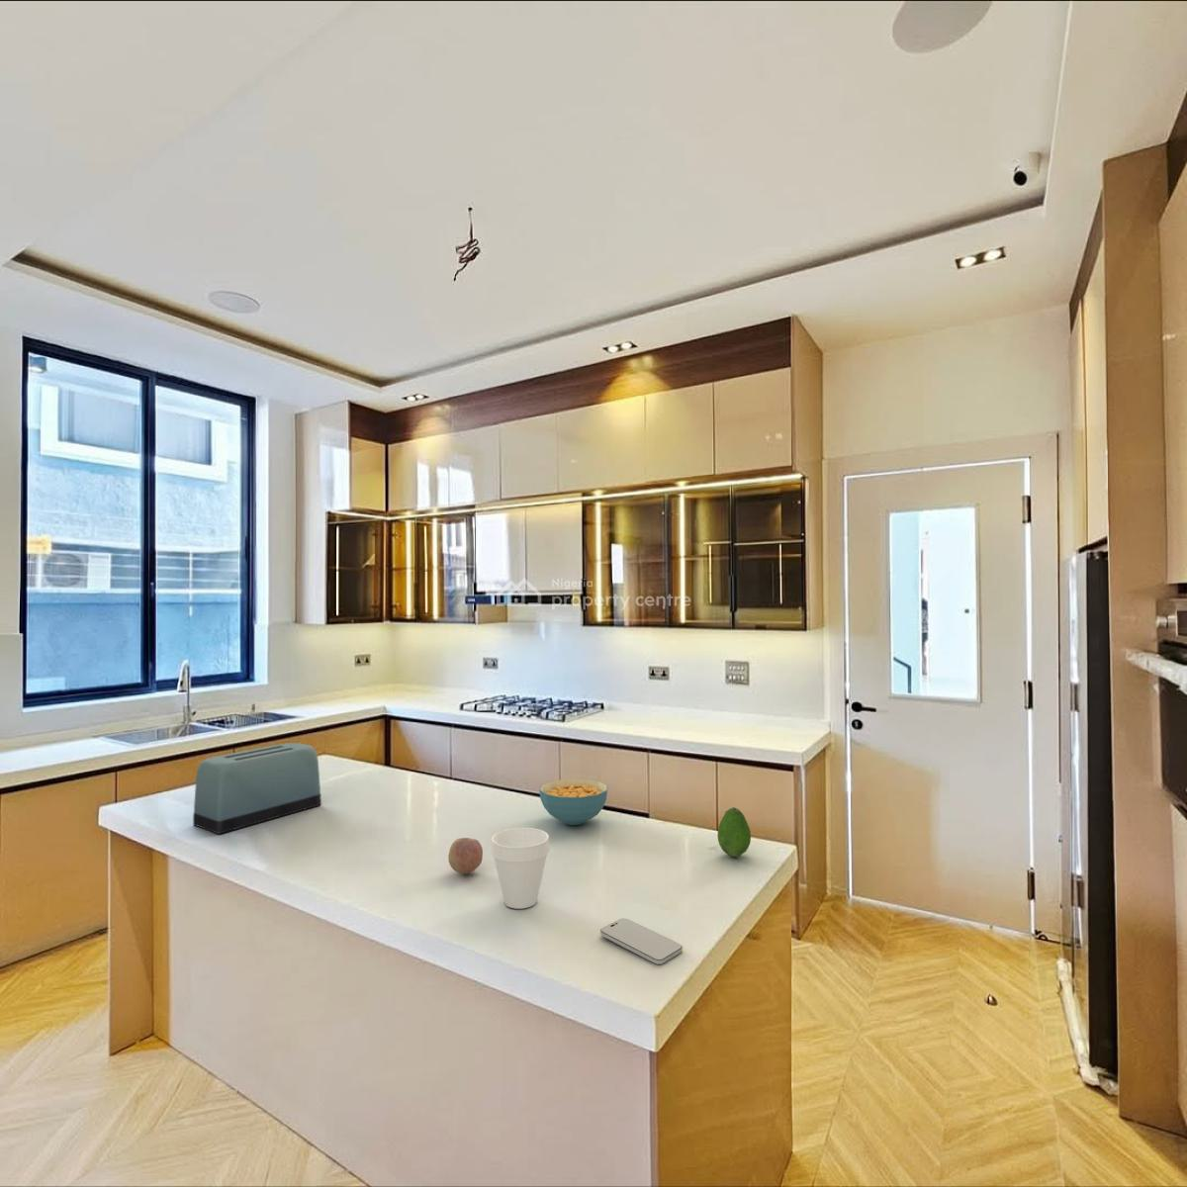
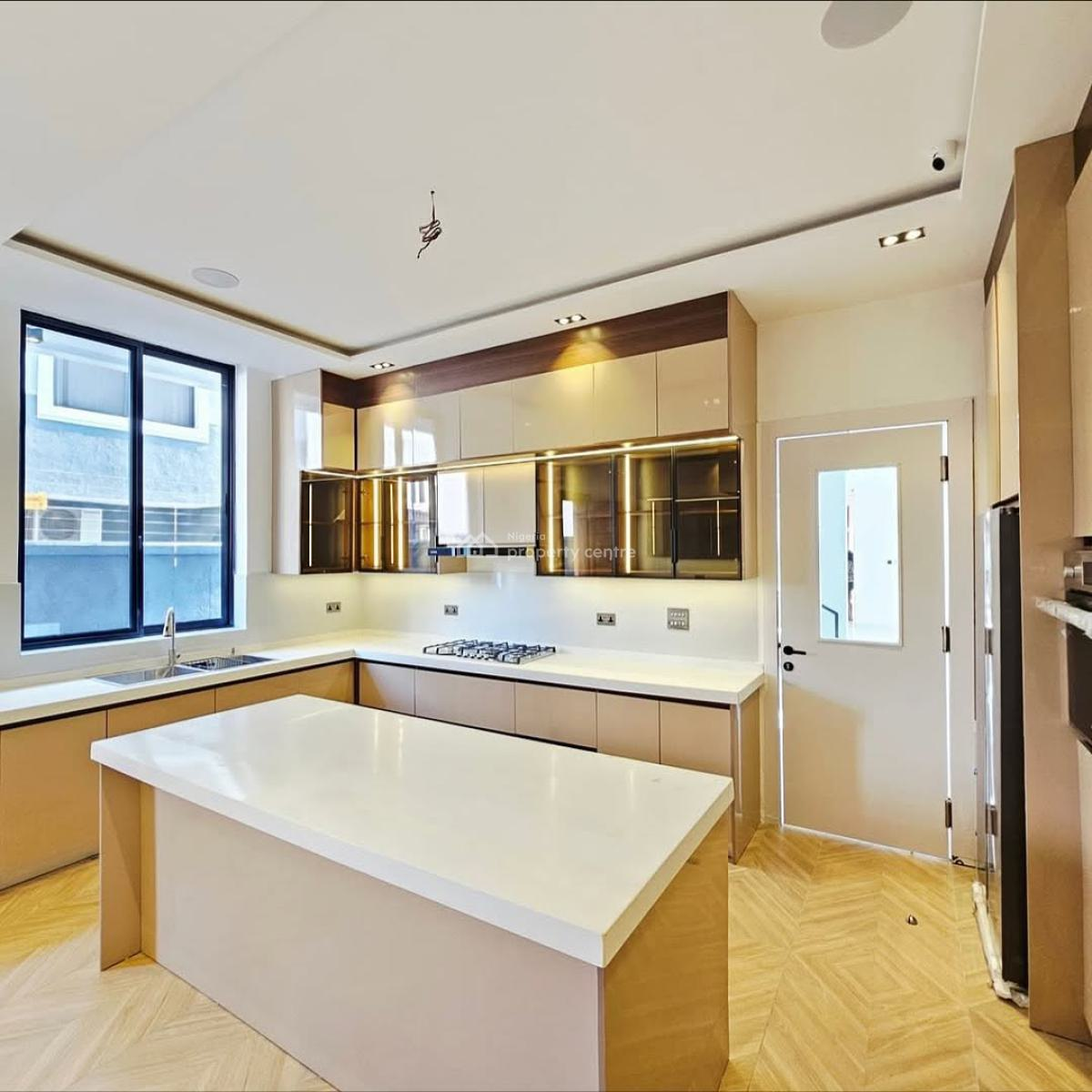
- fruit [447,837,484,874]
- fruit [716,807,752,858]
- smartphone [599,917,684,965]
- cup [490,827,550,910]
- toaster [192,741,323,835]
- cereal bowl [538,777,609,826]
